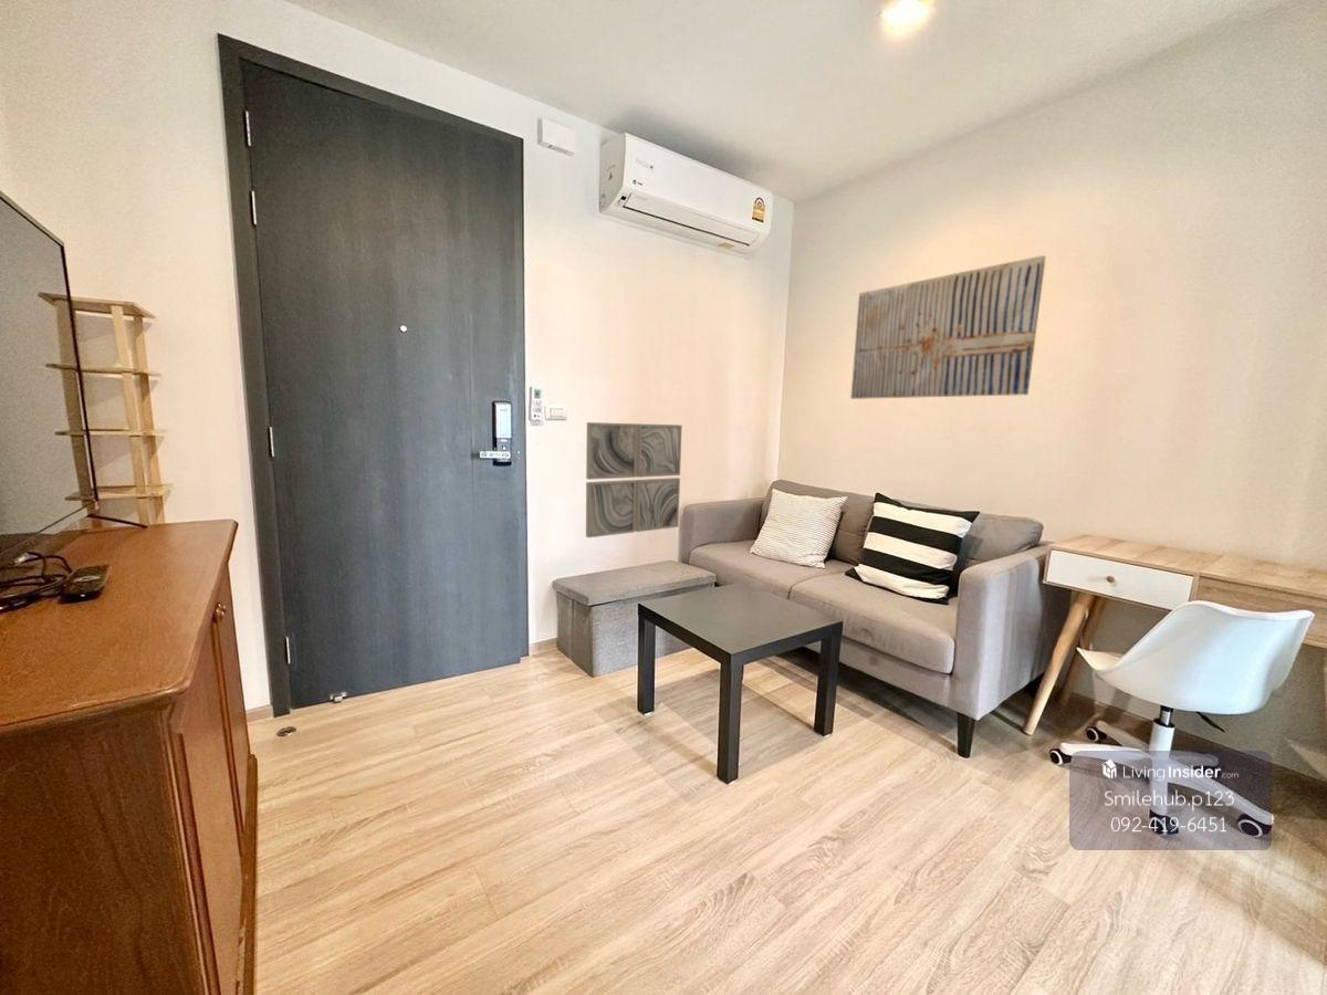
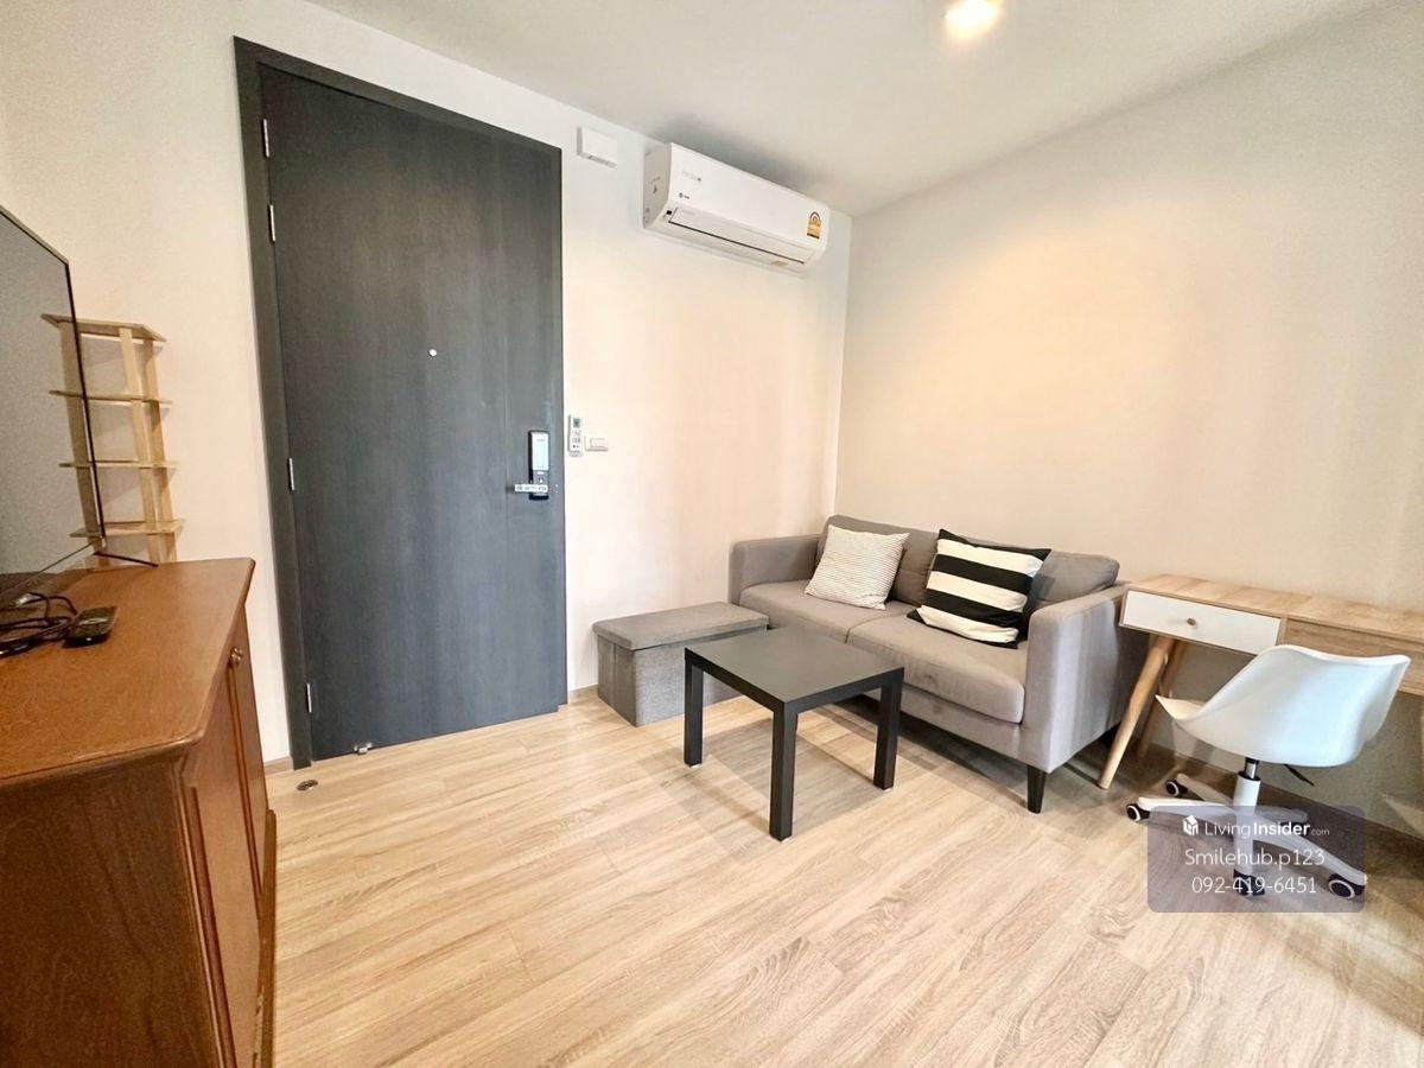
- wall art [585,421,683,538]
- wall art [849,254,1047,400]
